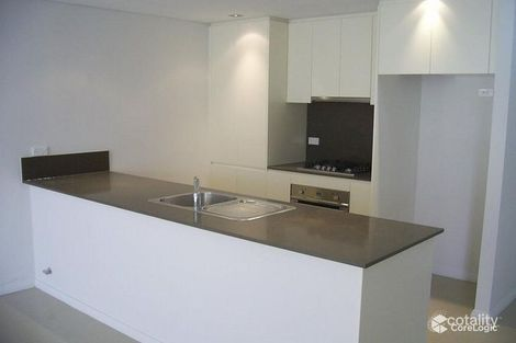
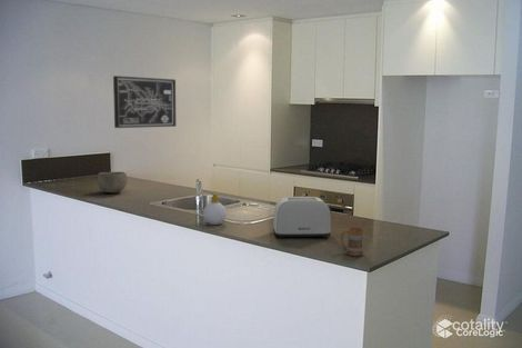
+ bowl [97,171,129,193]
+ toaster [272,196,333,239]
+ soap bottle [202,192,228,226]
+ mug [340,226,364,257]
+ wall art [112,74,177,129]
